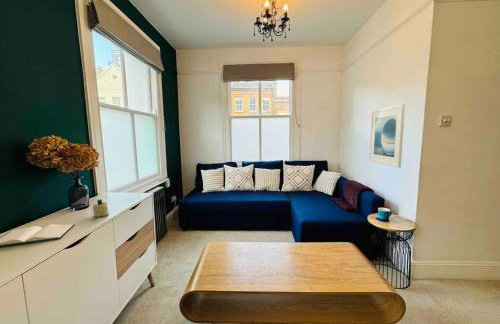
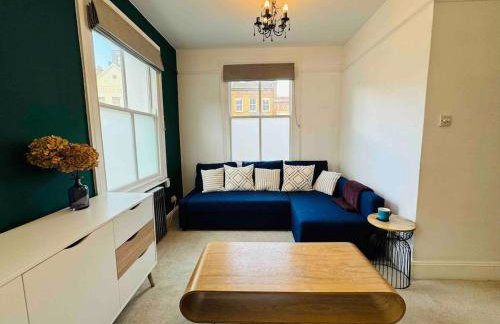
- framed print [368,103,406,169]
- candle [92,198,110,218]
- hardback book [0,223,76,248]
